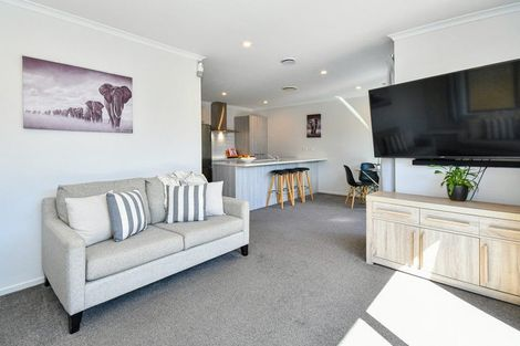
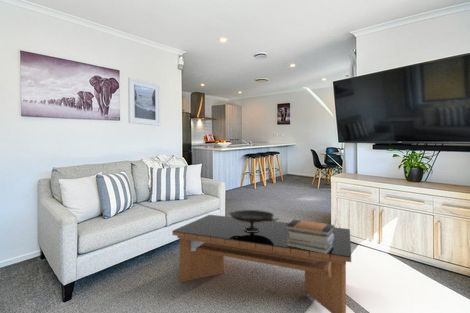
+ coffee table [171,214,352,313]
+ decorative bowl [228,209,279,232]
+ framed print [127,77,161,127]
+ book stack [285,219,335,254]
